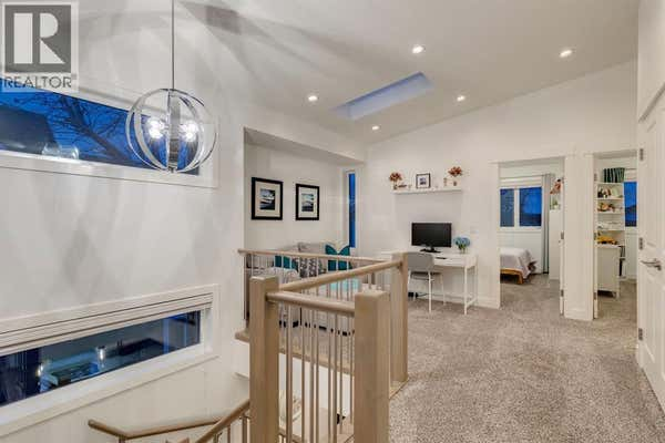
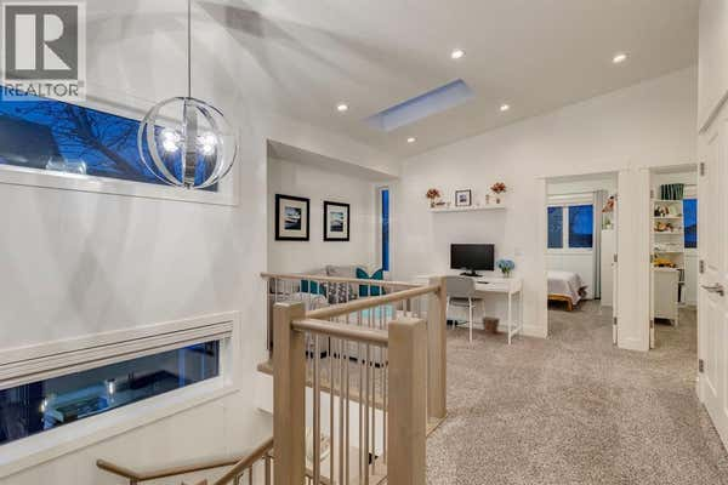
+ plant pot [480,315,504,337]
